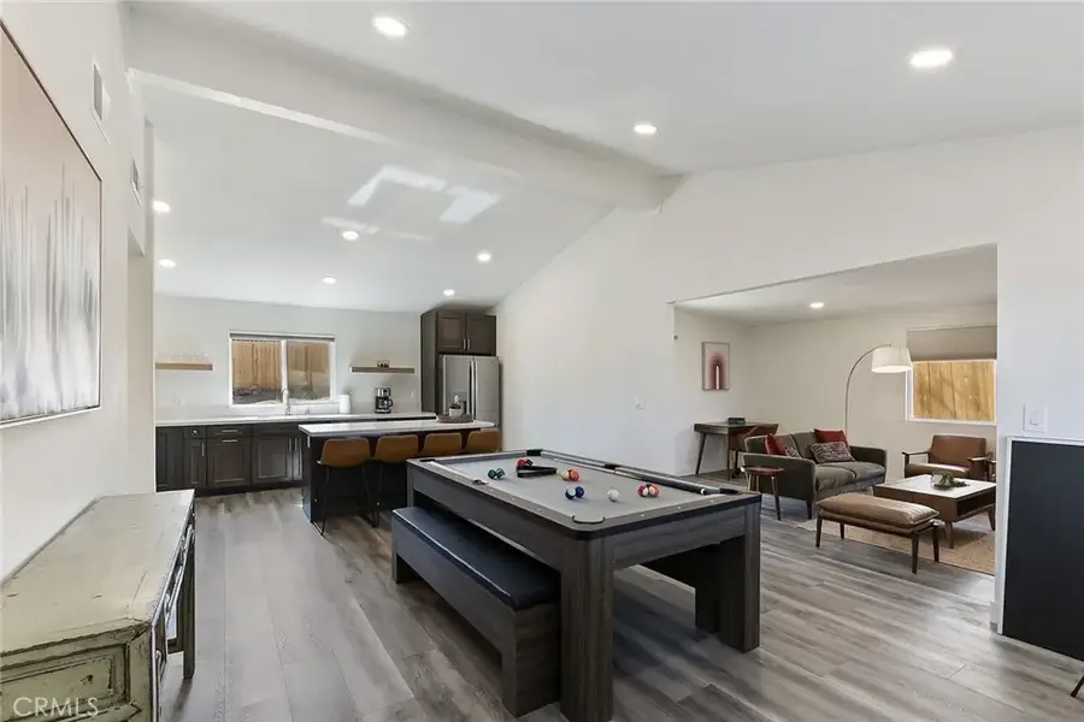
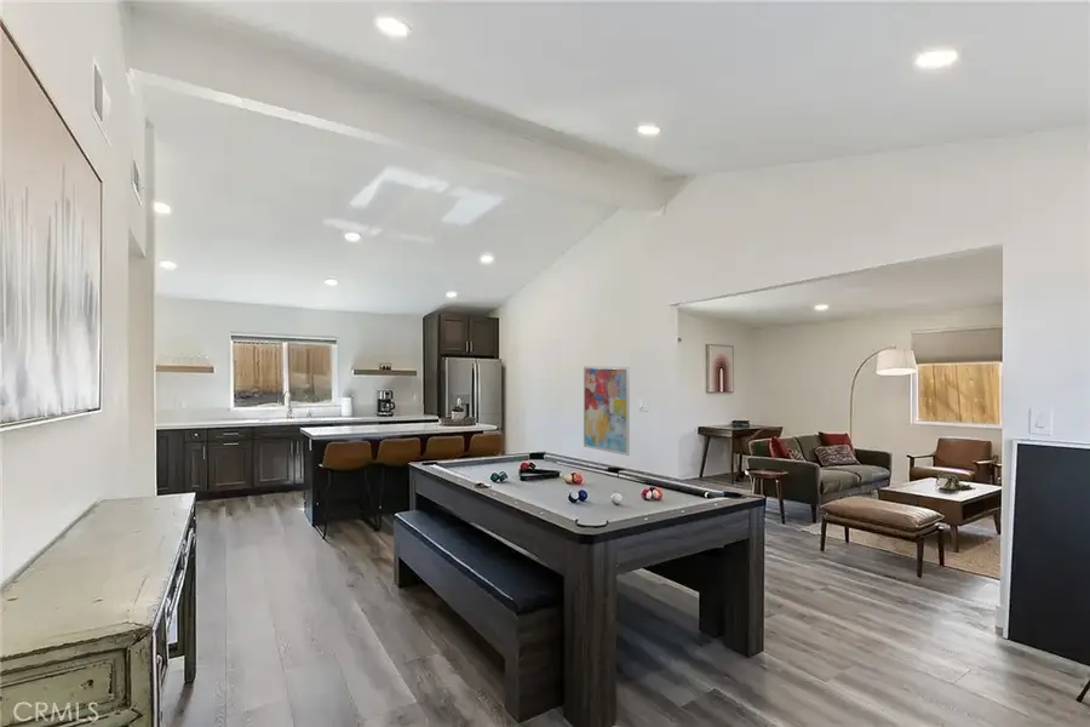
+ wall art [583,365,631,457]
